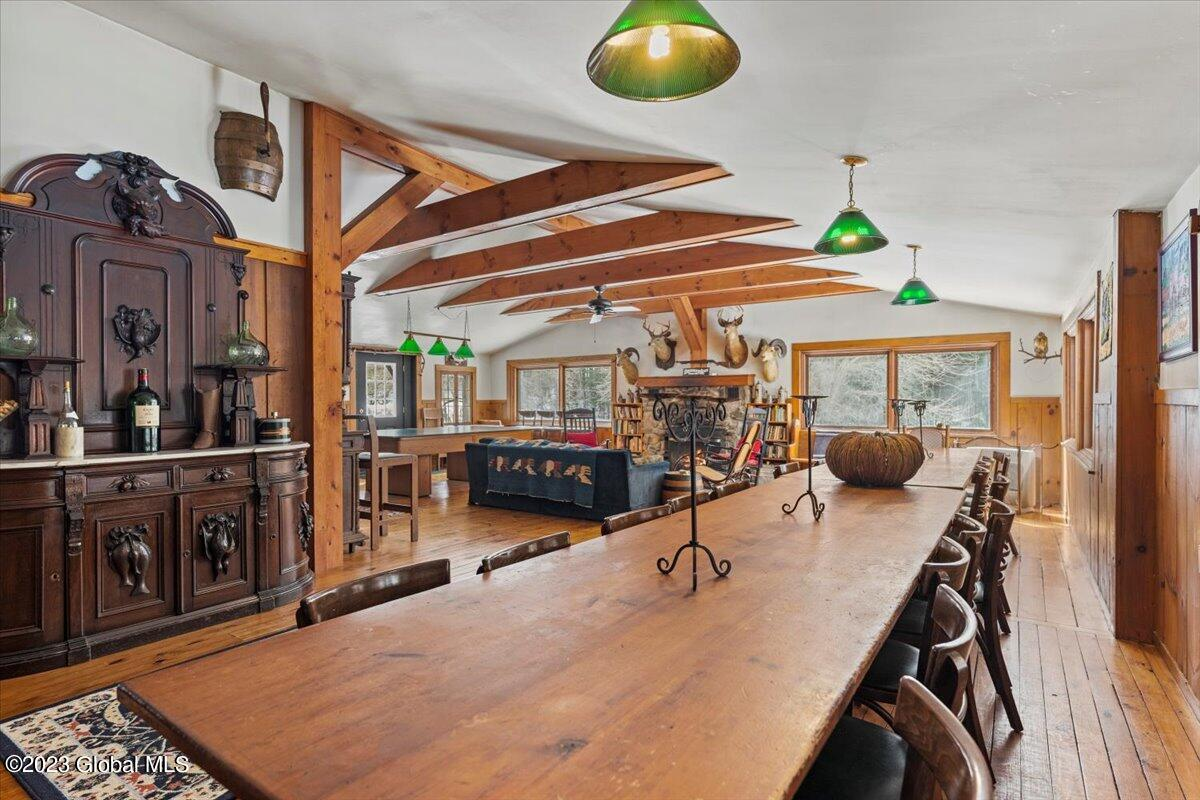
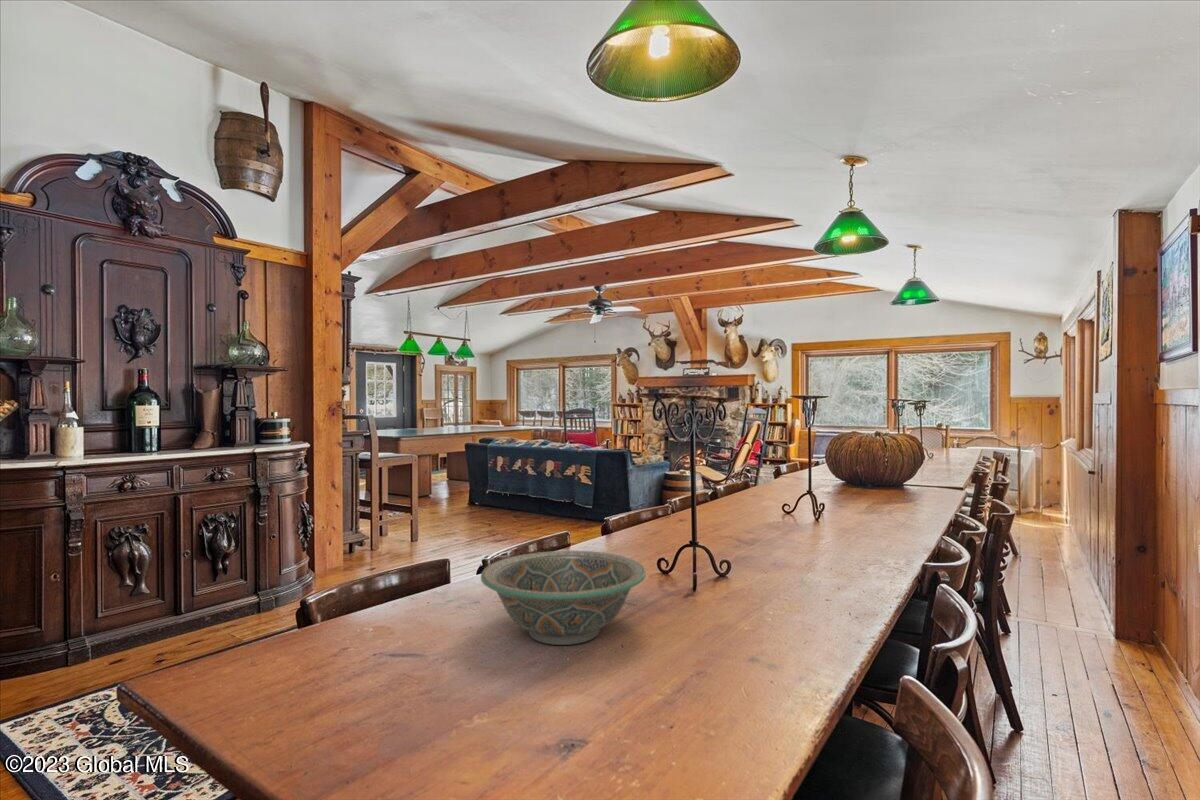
+ decorative bowl [480,550,647,646]
